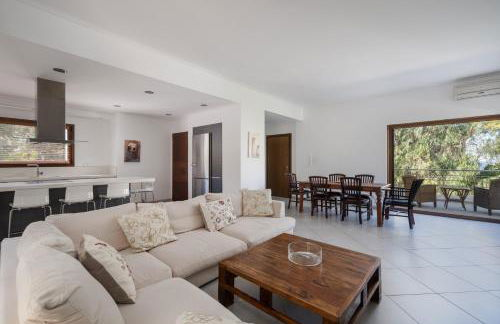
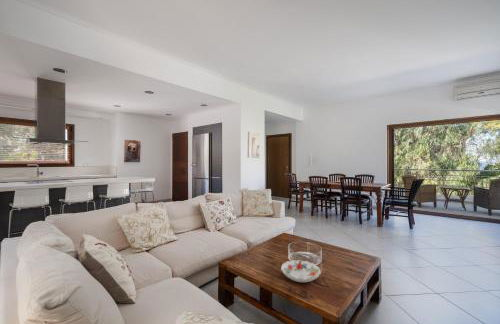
+ decorative bowl [280,259,322,283]
